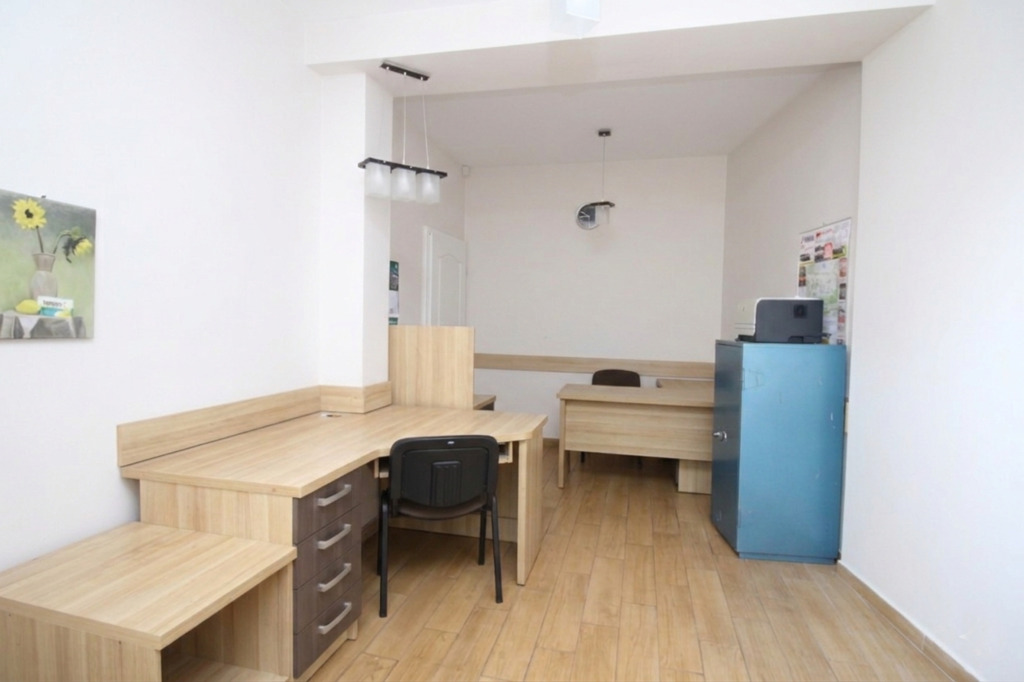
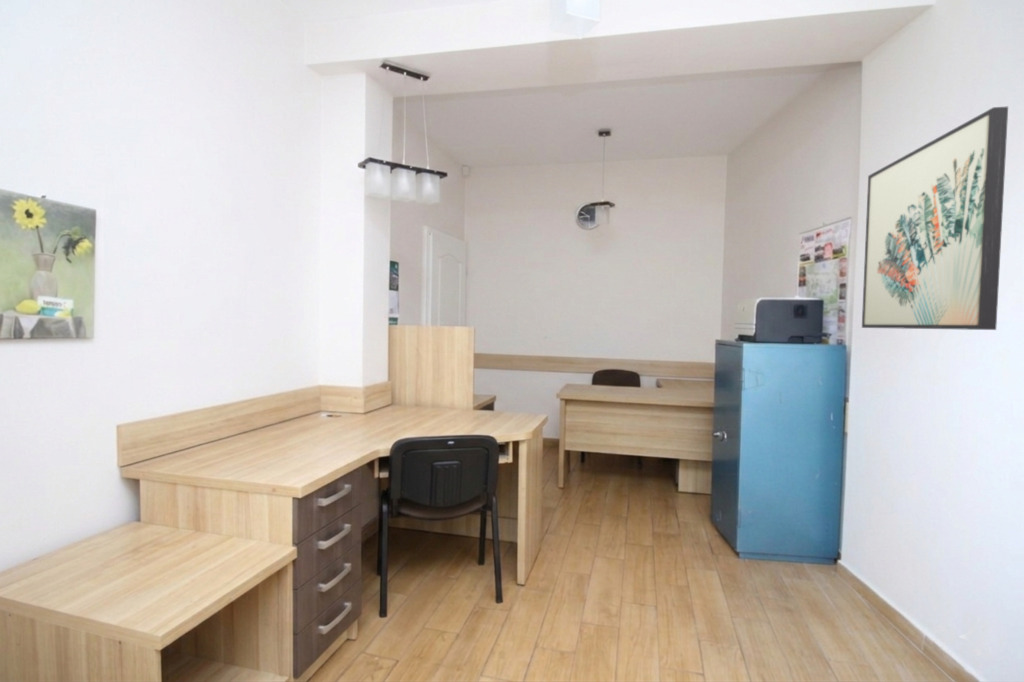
+ wall art [861,106,1009,331]
